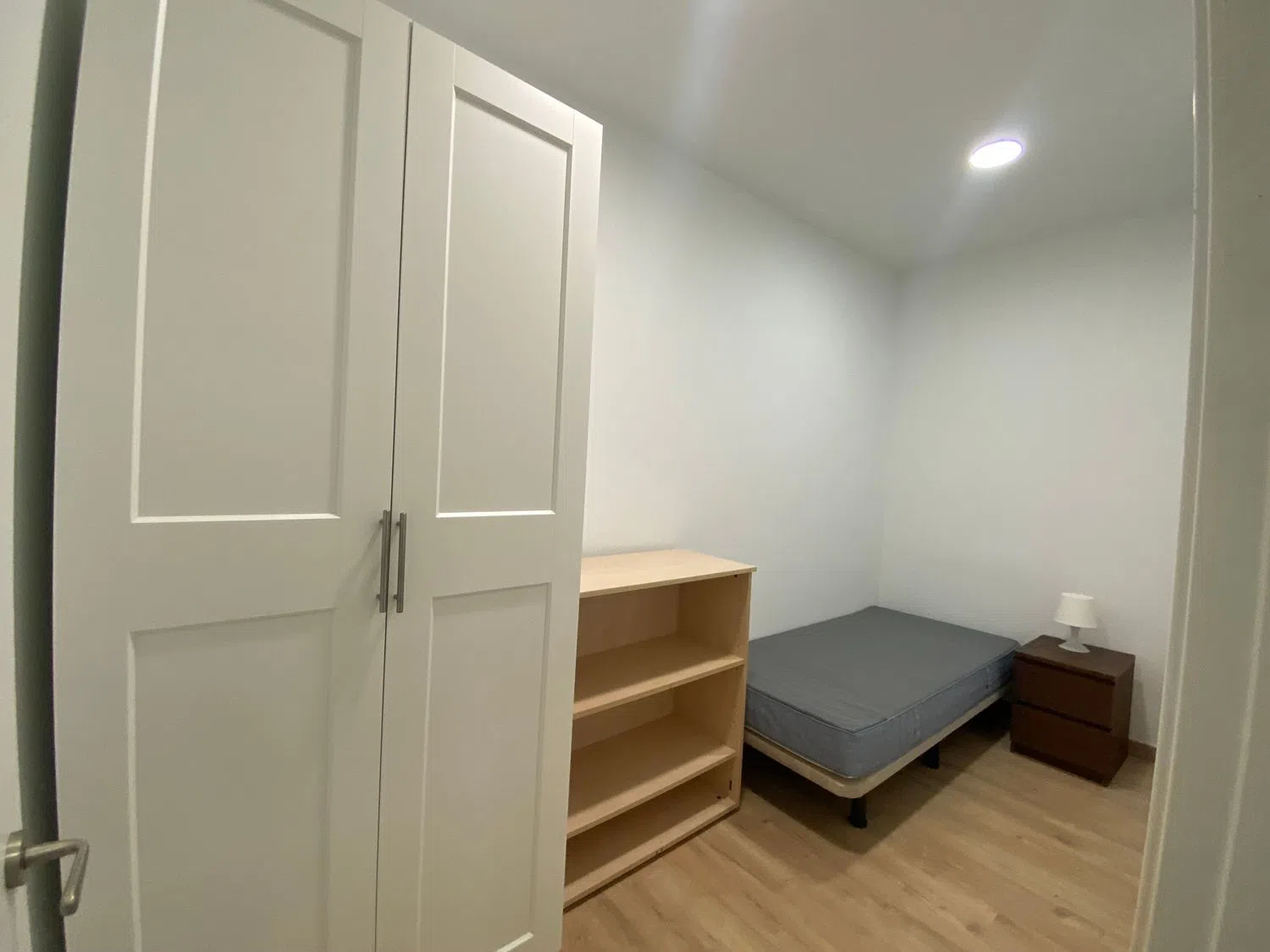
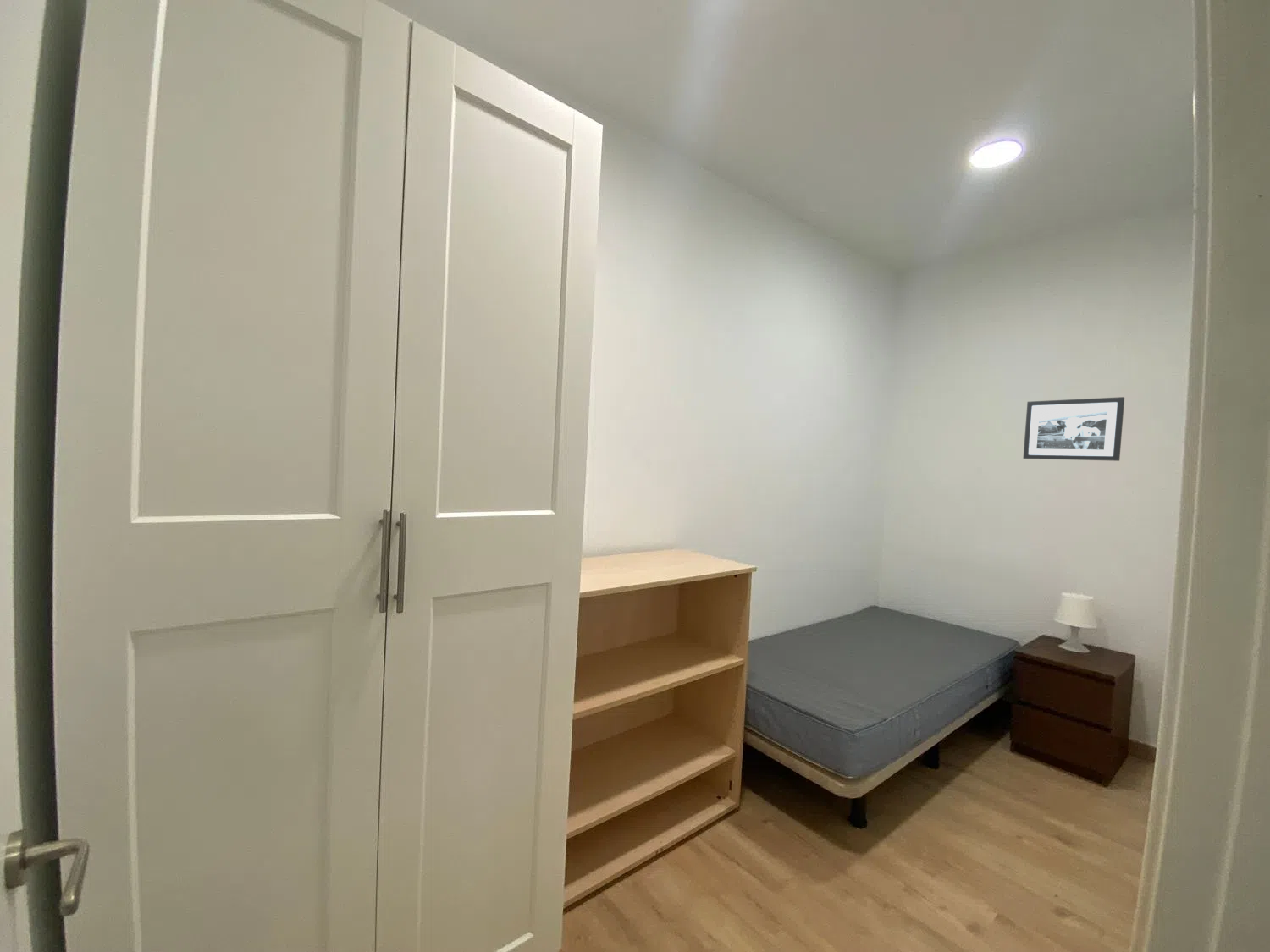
+ picture frame [1022,396,1125,462]
